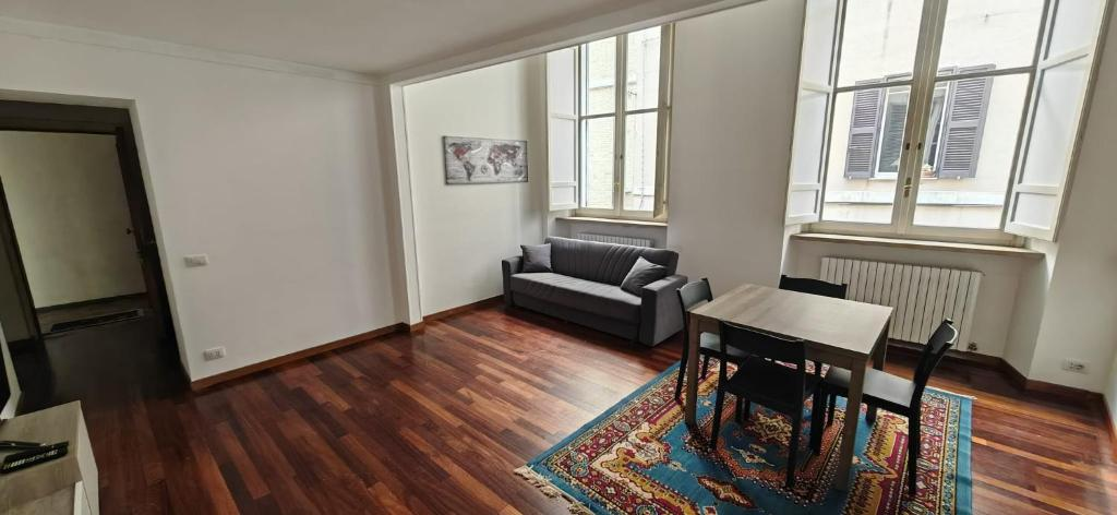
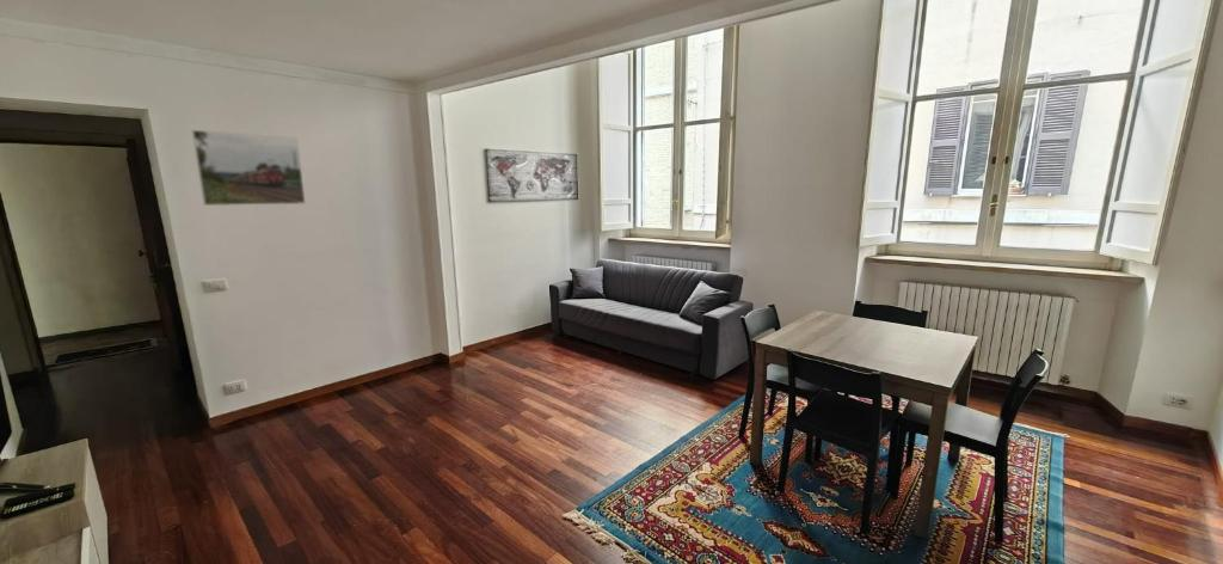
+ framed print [191,129,307,207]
